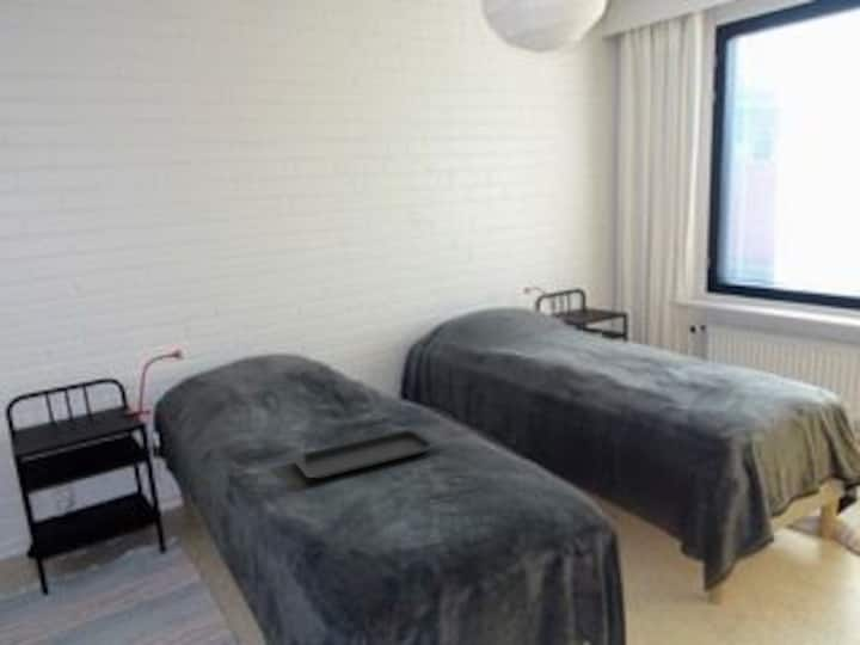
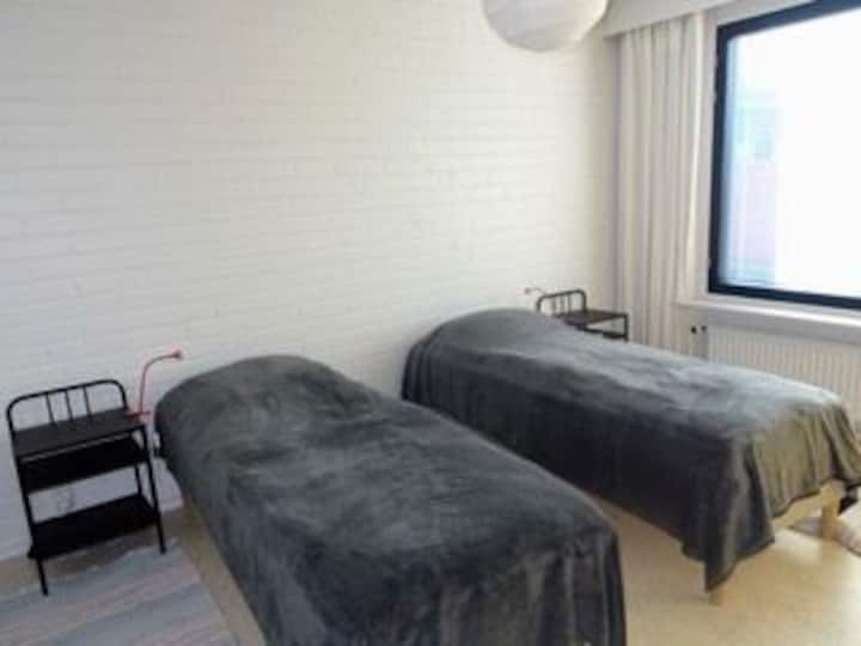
- serving tray [289,426,441,480]
